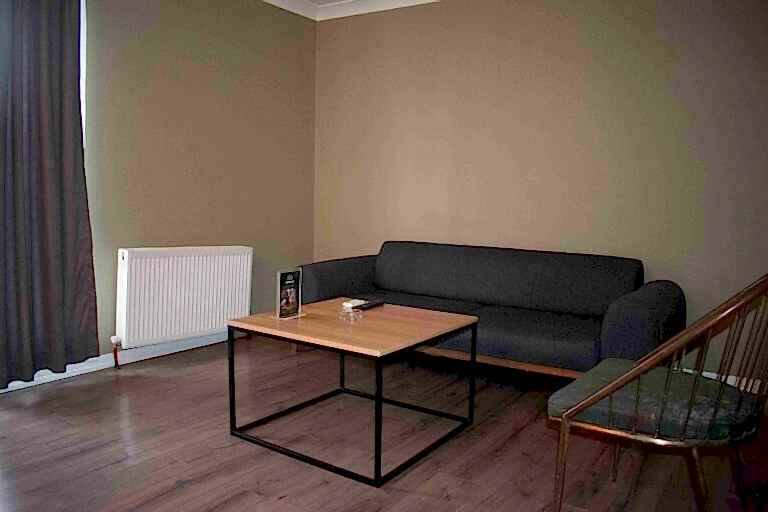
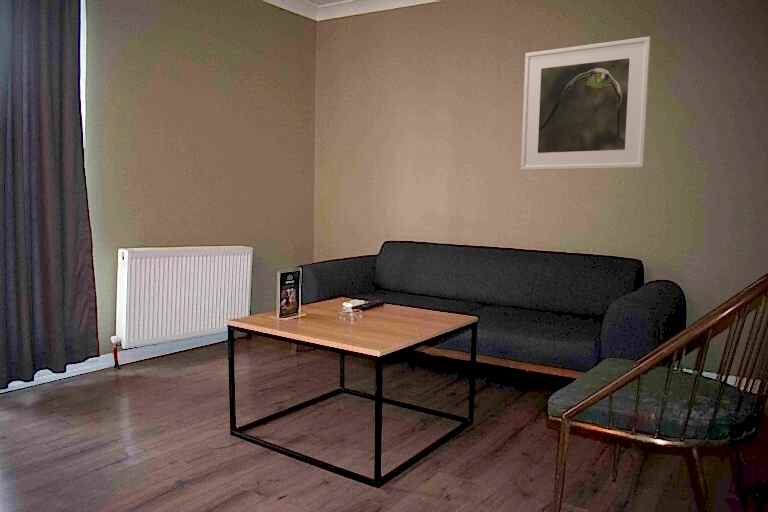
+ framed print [520,36,652,171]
